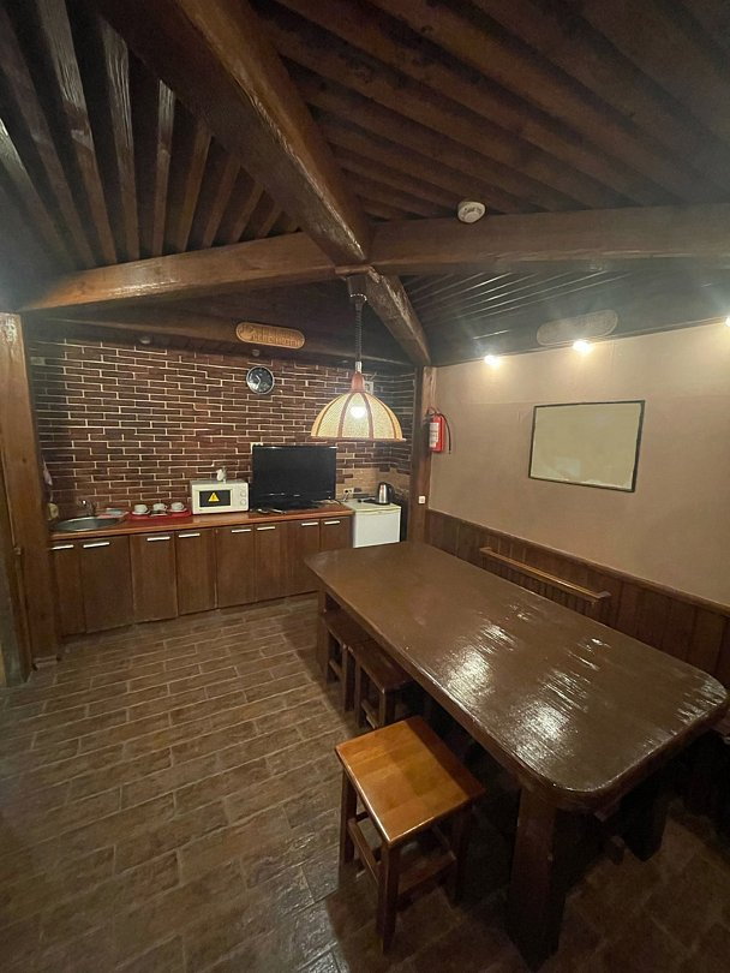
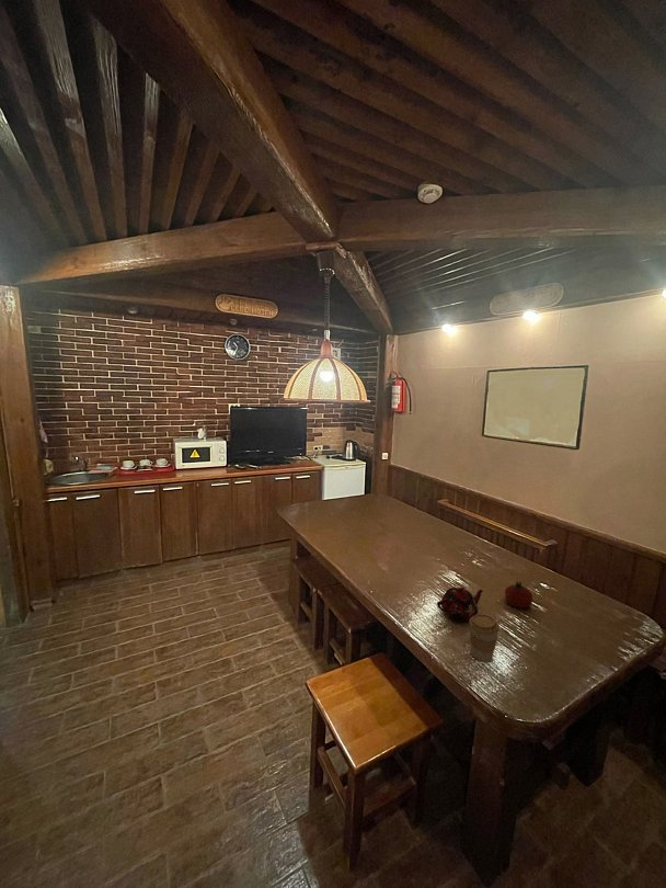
+ teapot [436,587,484,622]
+ coffee cup [468,613,500,663]
+ fruit [504,580,533,610]
